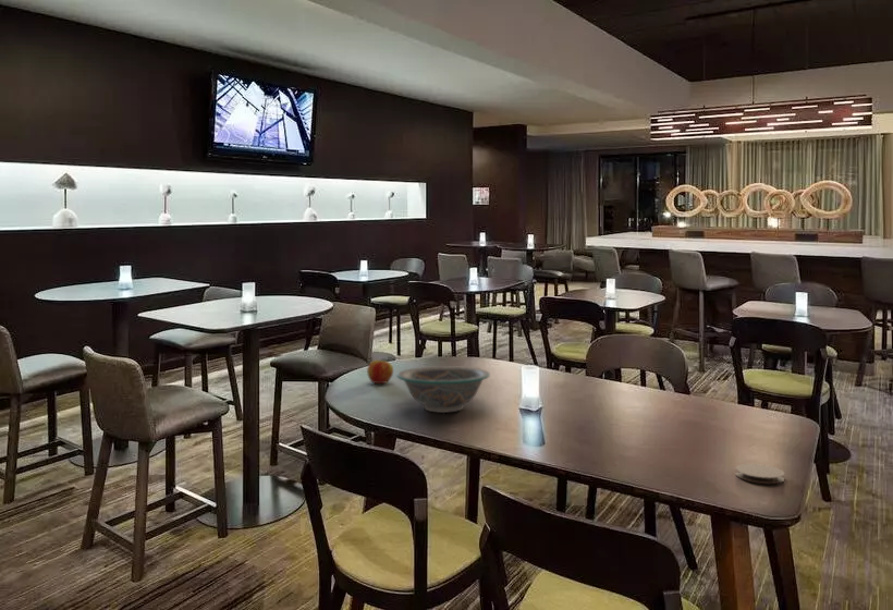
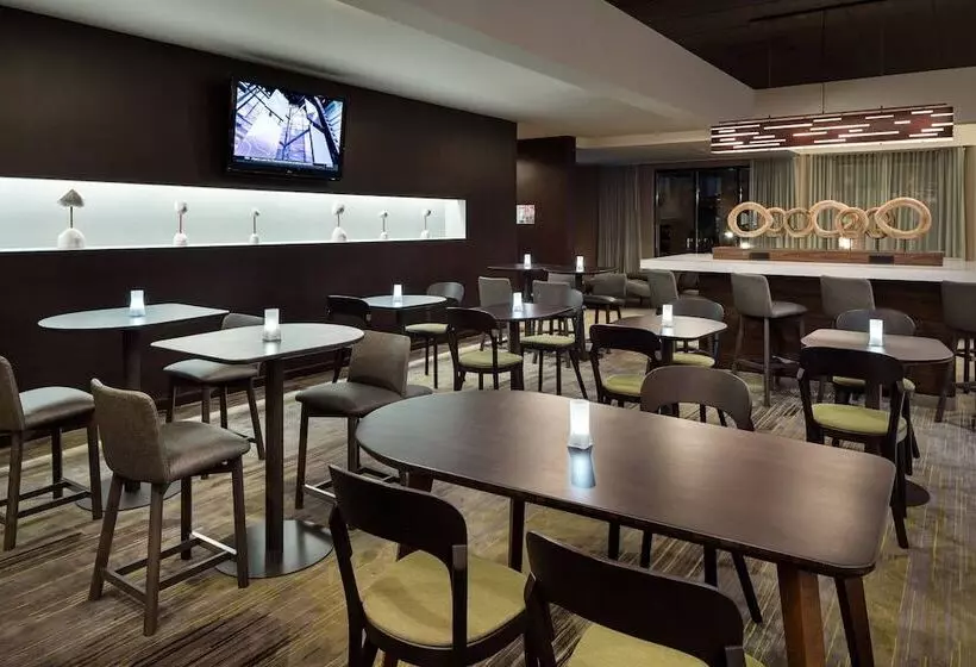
- apple [366,359,394,385]
- coaster [734,463,785,485]
- bowl [396,365,491,414]
